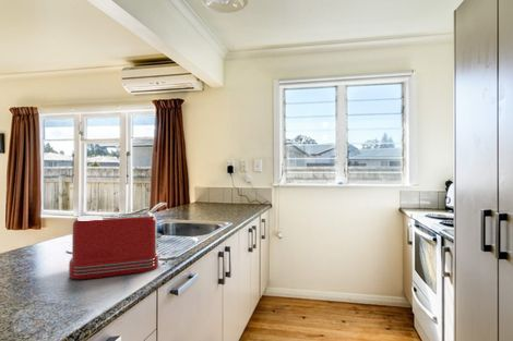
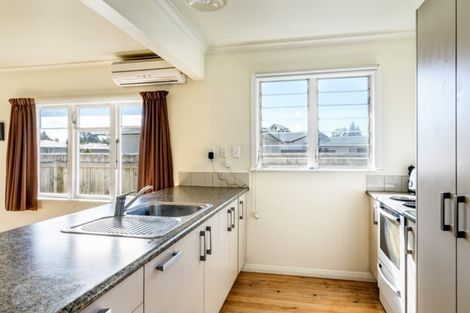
- toaster [68,211,163,280]
